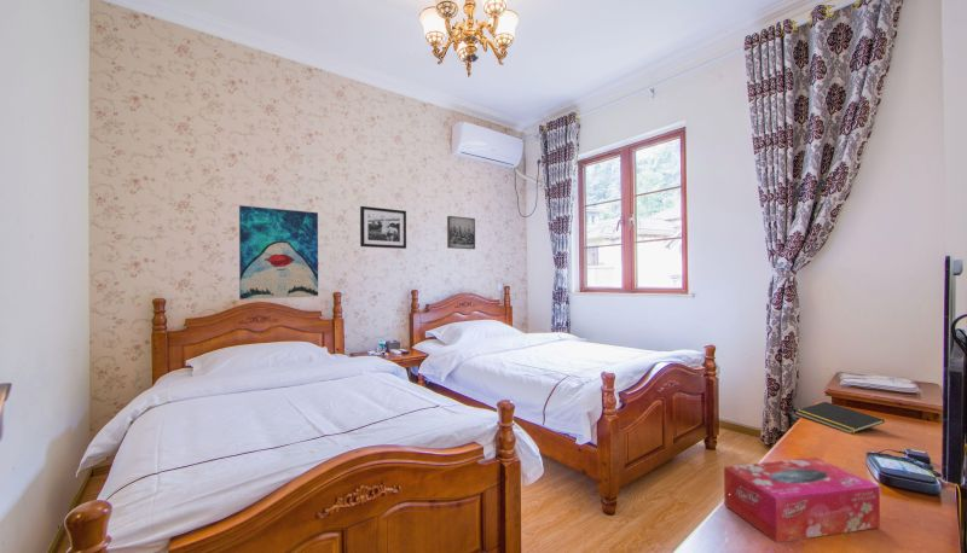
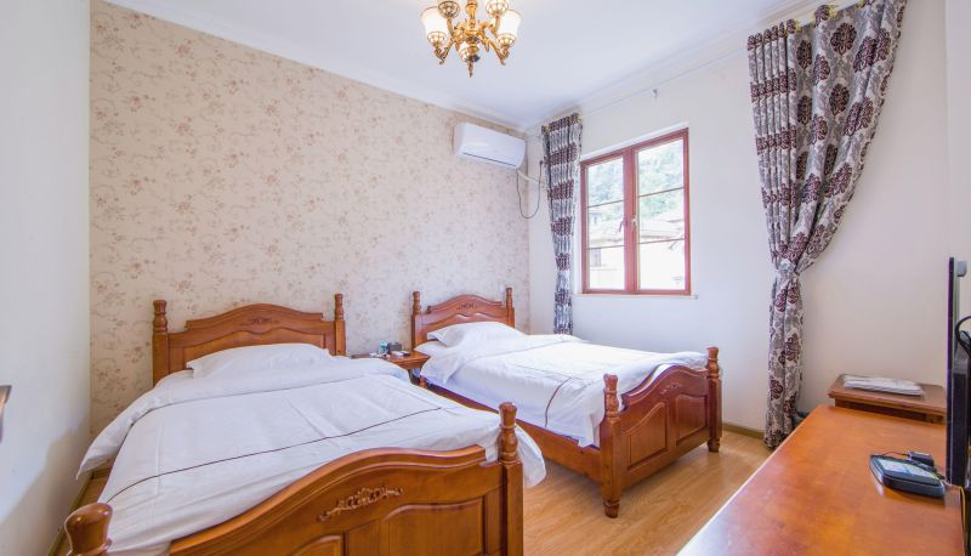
- picture frame [359,205,407,250]
- notepad [794,401,886,435]
- tissue box [723,456,881,543]
- wall art [446,215,476,250]
- wall art [238,204,319,301]
